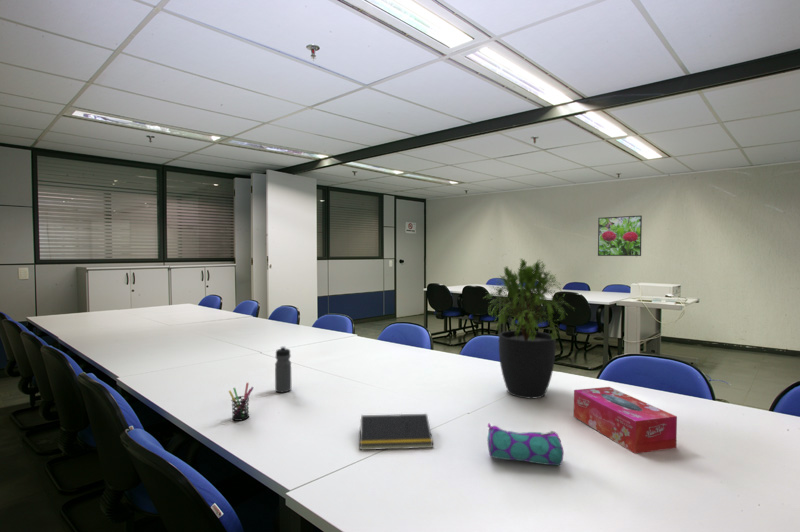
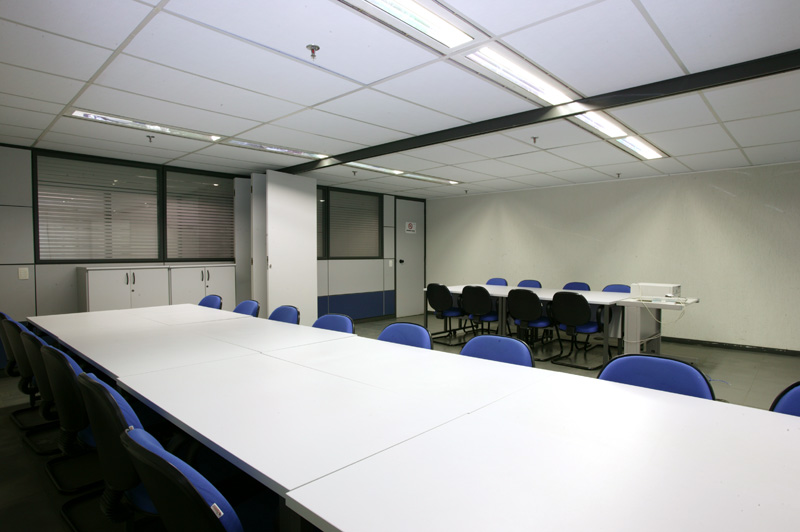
- water bottle [274,345,292,394]
- potted plant [483,257,576,400]
- tissue box [573,386,678,455]
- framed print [597,215,643,257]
- pencil case [486,422,565,466]
- pen holder [228,382,254,422]
- notepad [359,413,434,451]
